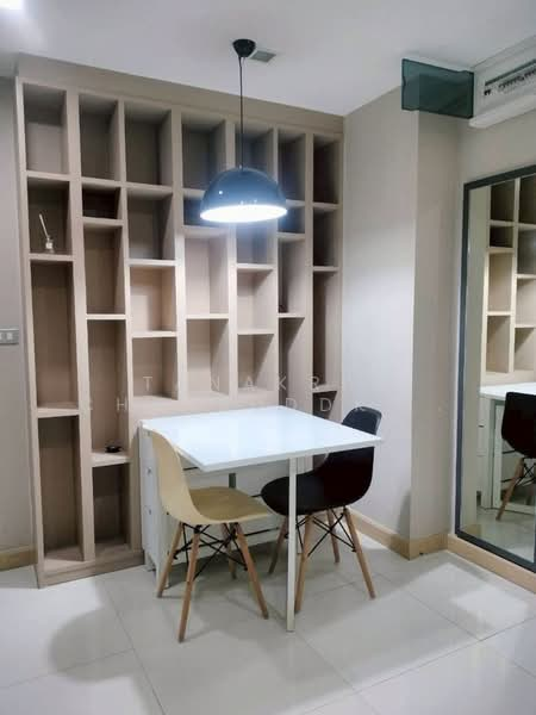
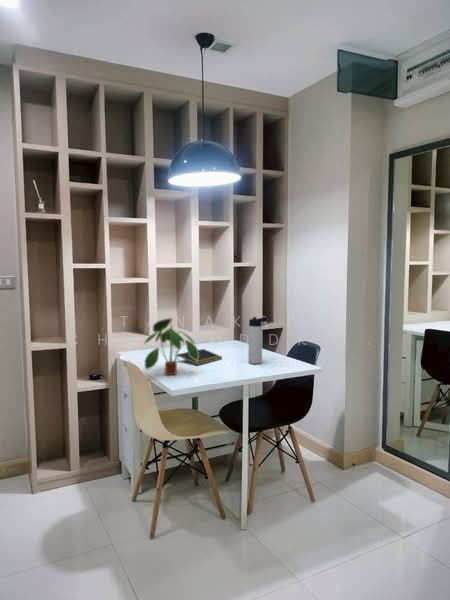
+ plant [143,317,199,376]
+ thermos bottle [247,316,270,365]
+ notepad [177,348,223,366]
